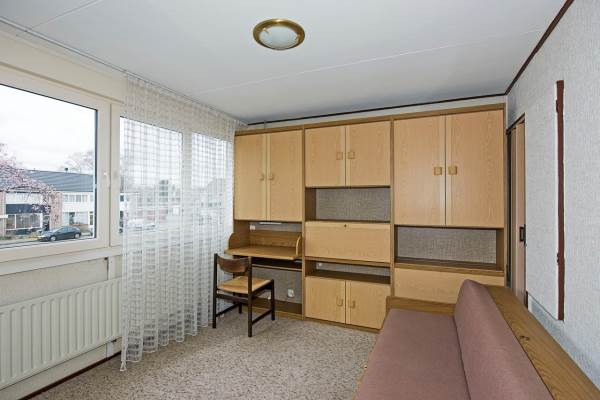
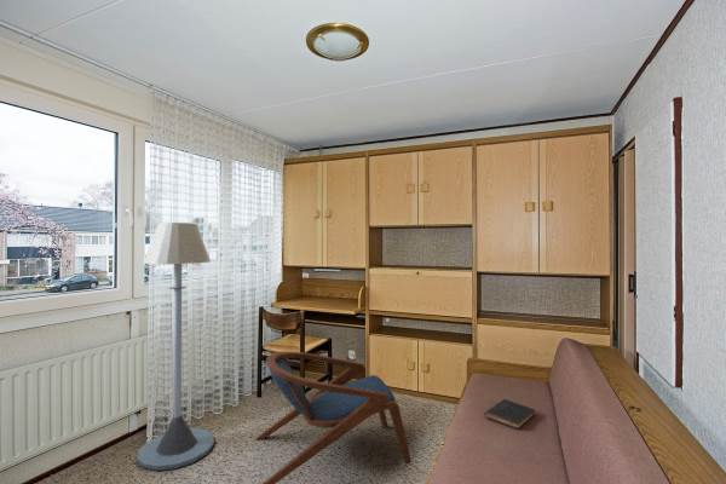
+ floor lamp [136,221,215,472]
+ book [484,398,536,431]
+ armchair [254,350,413,484]
